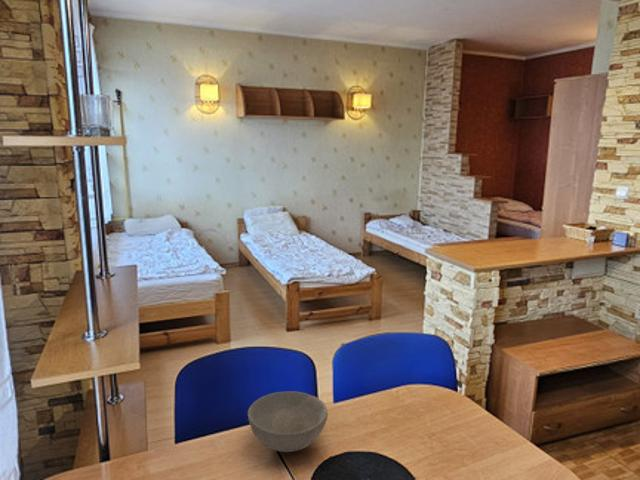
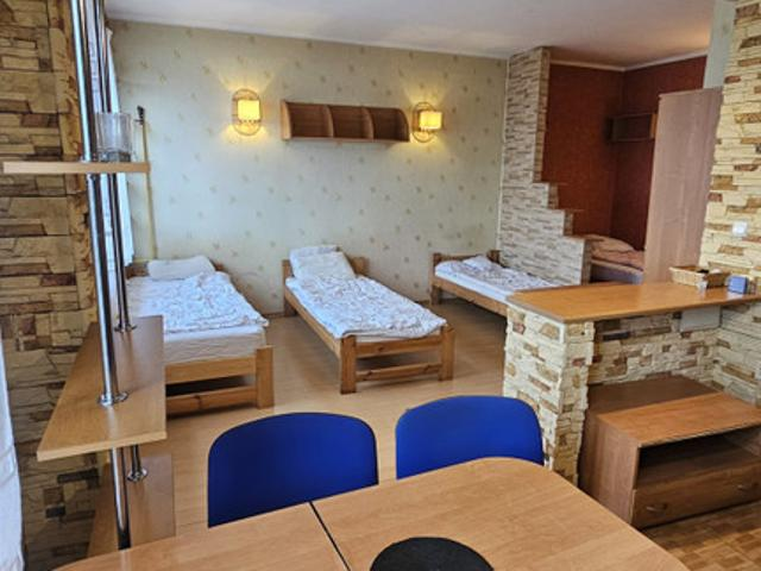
- bowl [247,390,329,453]
